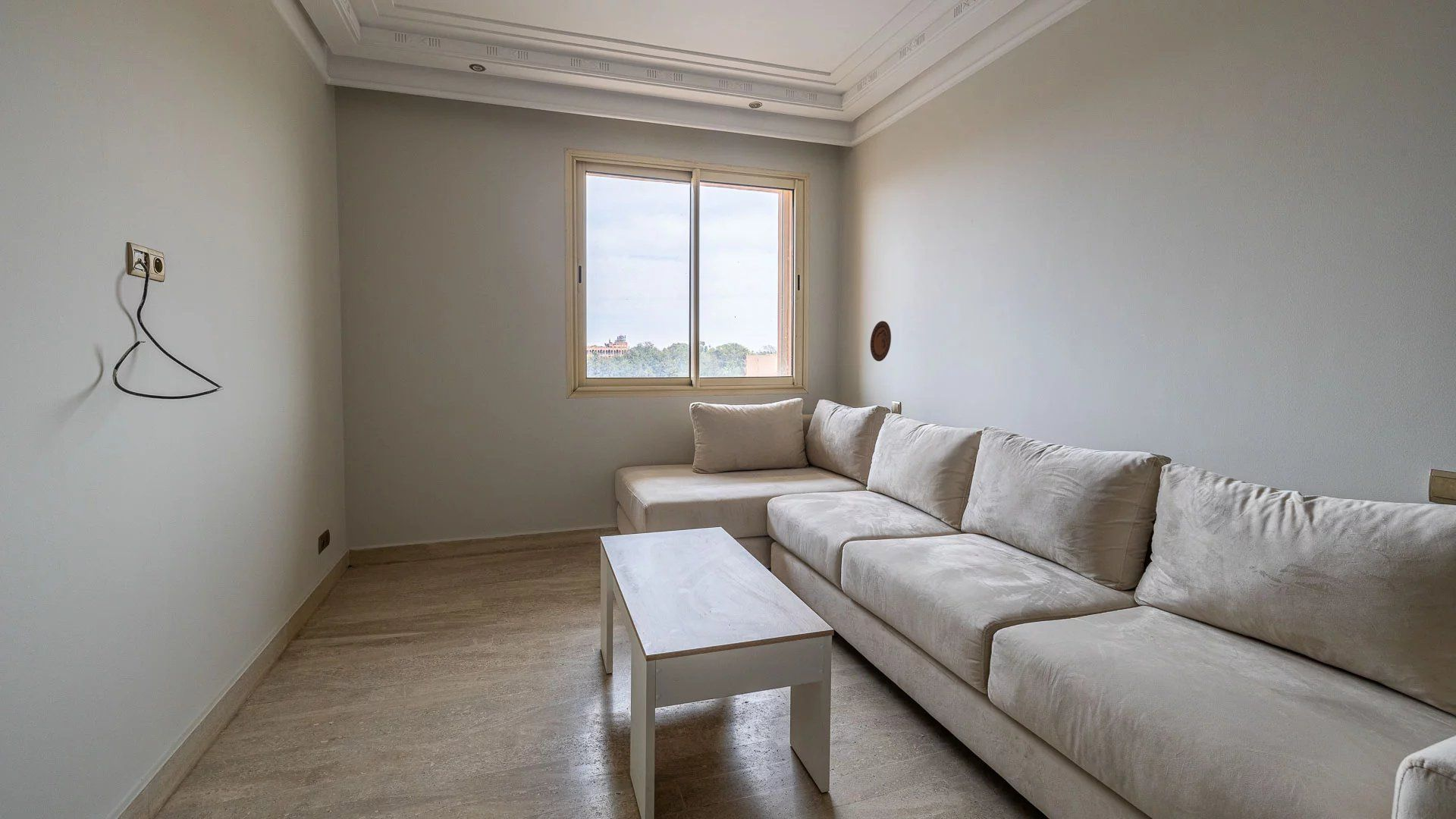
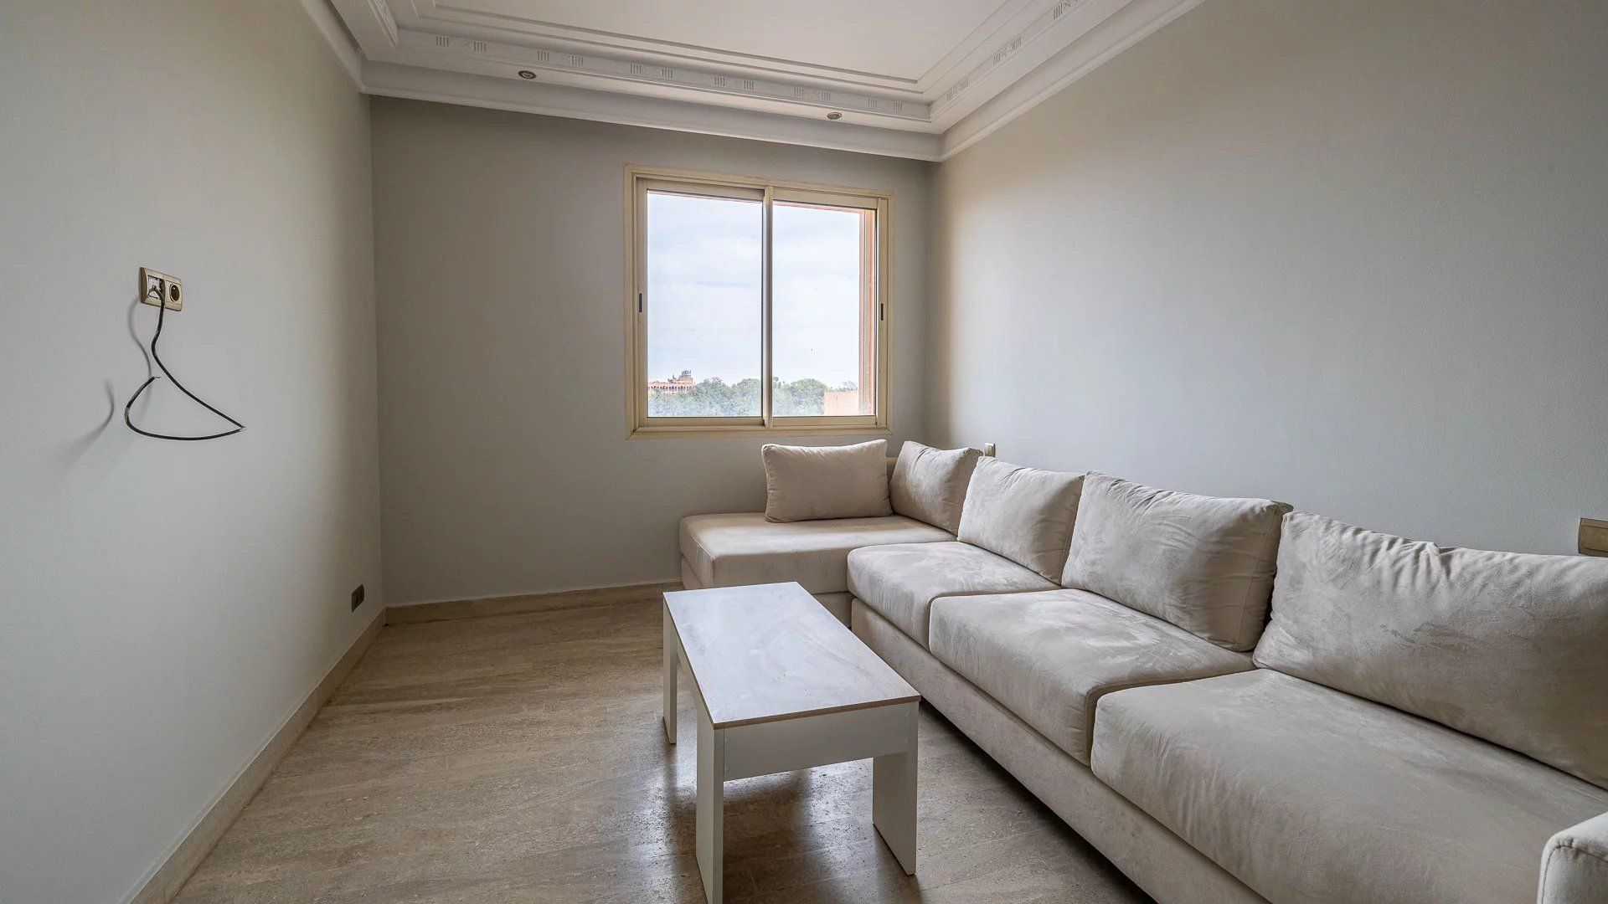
- decorative plate [870,320,892,362]
